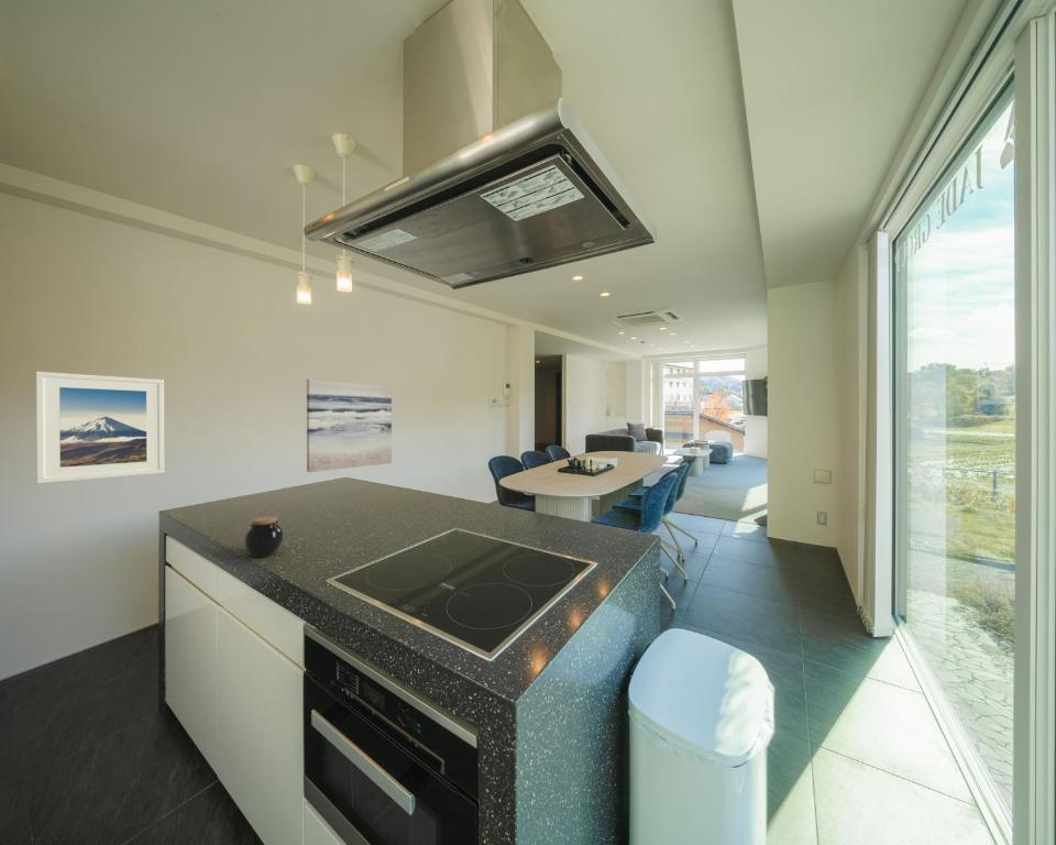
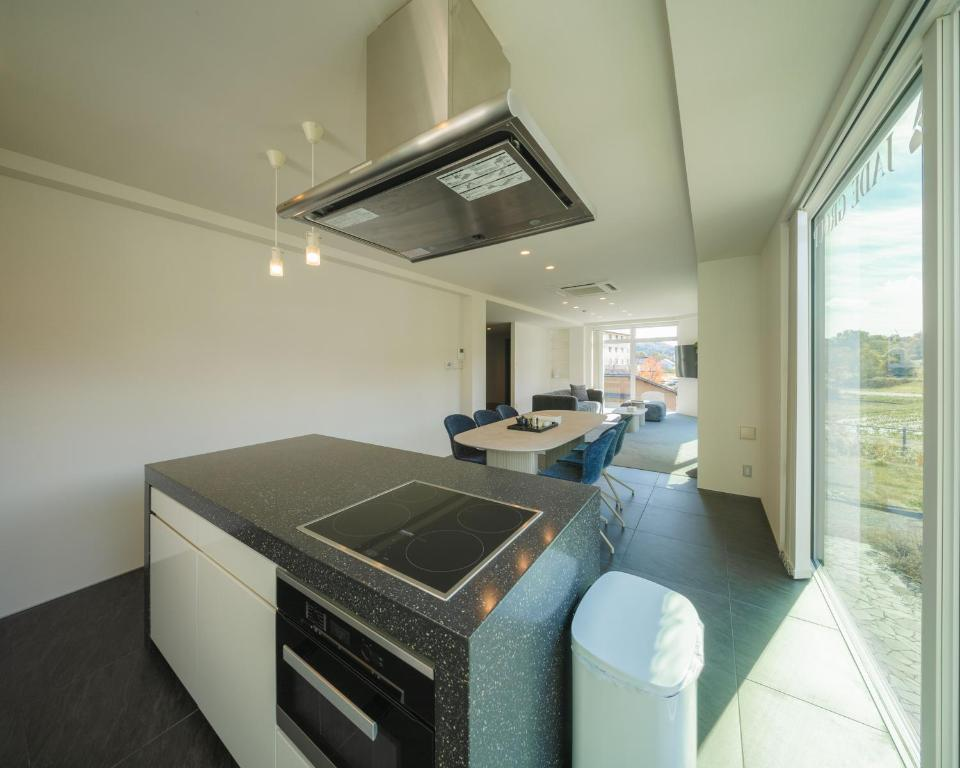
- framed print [34,371,165,484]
- jar [243,515,285,558]
- wall art [306,378,393,473]
